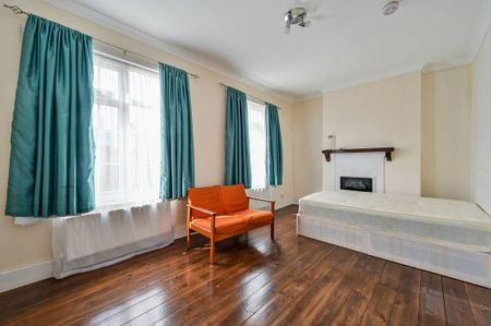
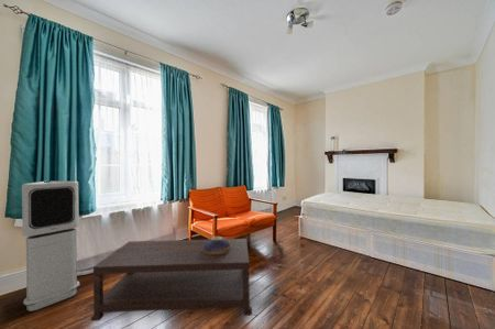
+ coffee table [90,238,253,322]
+ decorative bowl [202,235,231,254]
+ air purifier [21,179,80,312]
